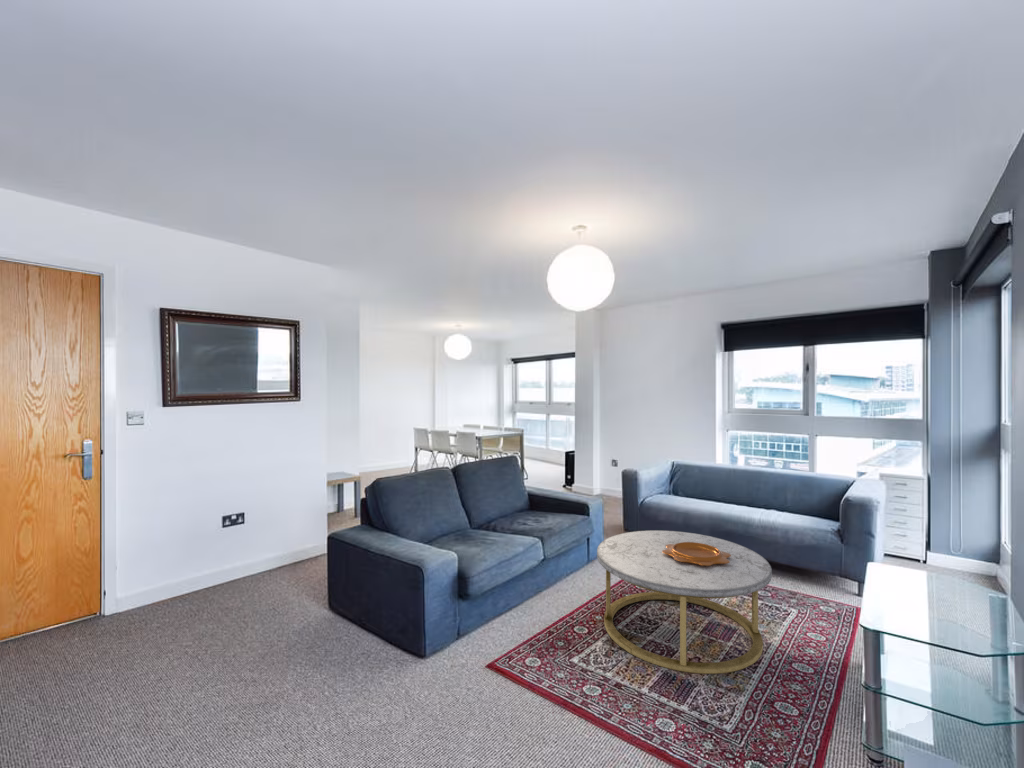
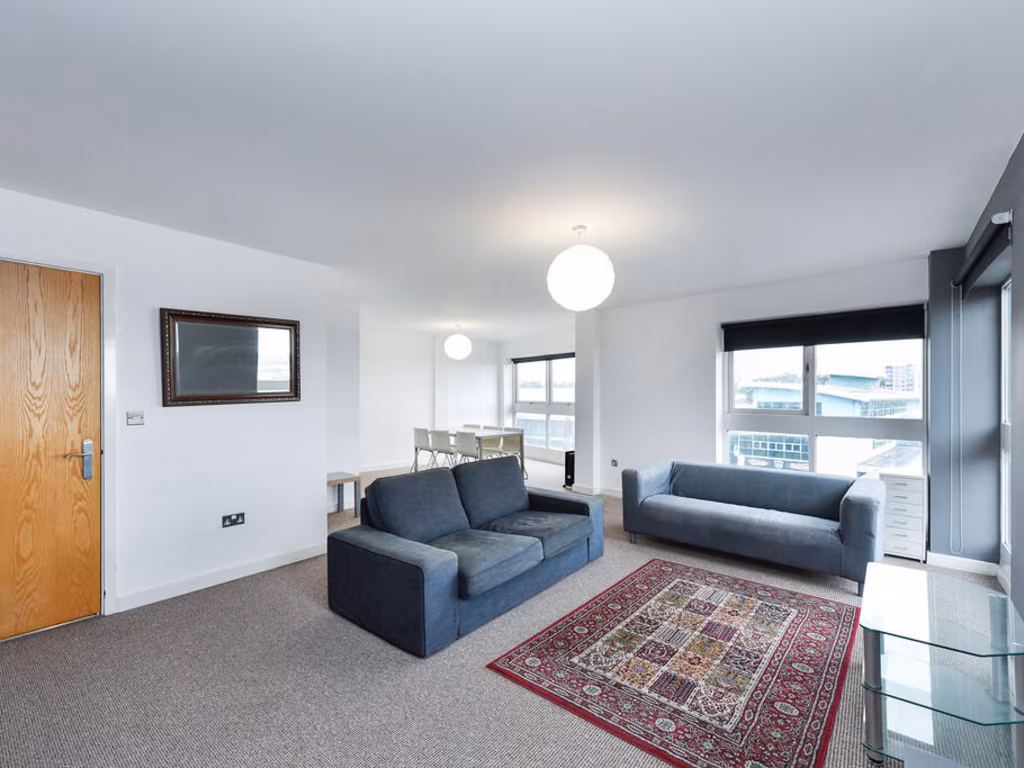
- coffee table [596,529,773,675]
- decorative bowl [662,542,731,566]
